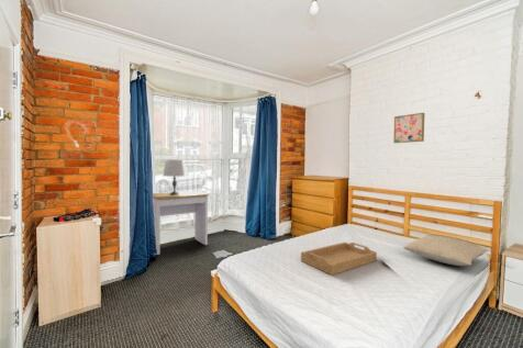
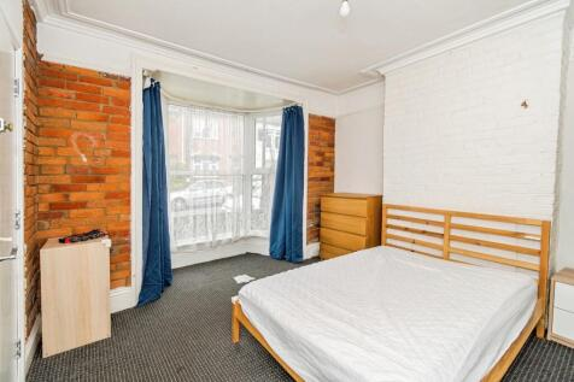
- desk [152,190,209,256]
- pillow [402,234,490,267]
- wall art [392,112,426,144]
- lamp [162,159,187,195]
- serving tray [300,242,378,277]
